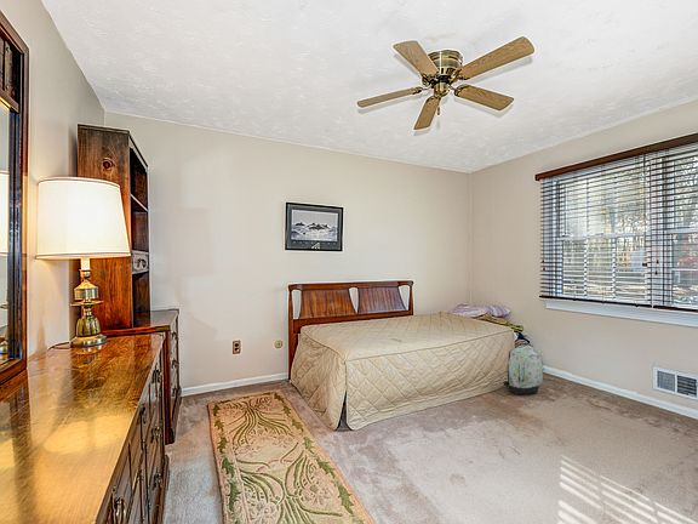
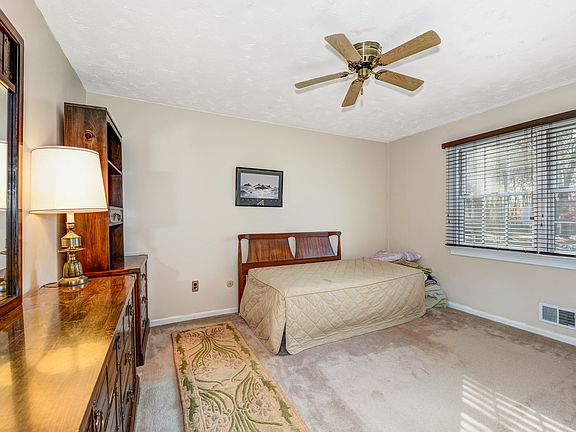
- backpack [502,347,544,395]
